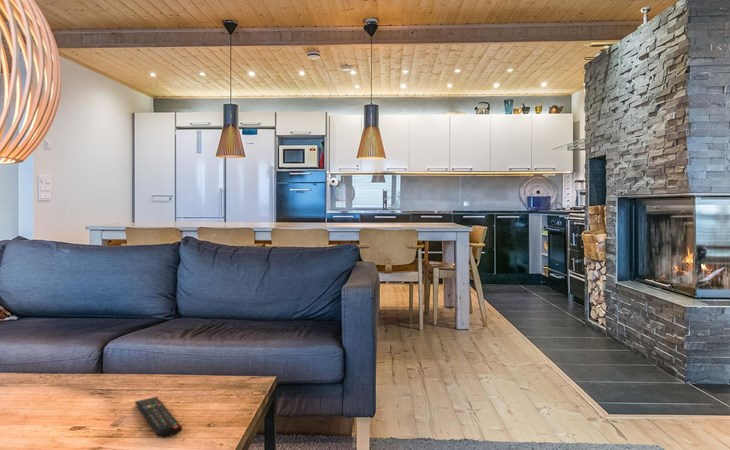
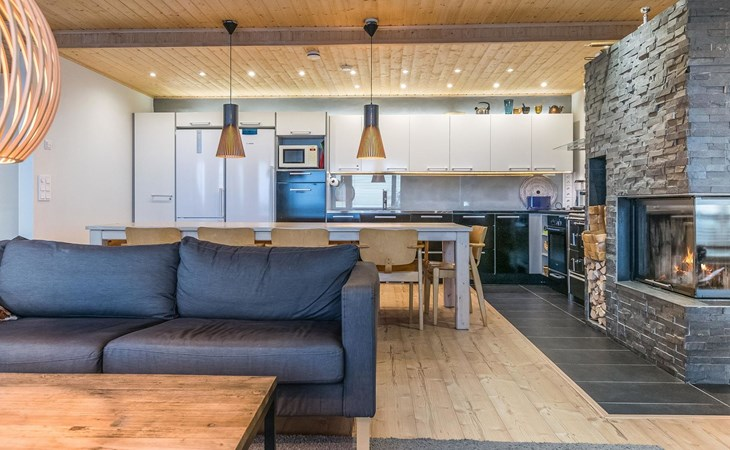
- remote control [134,396,183,439]
